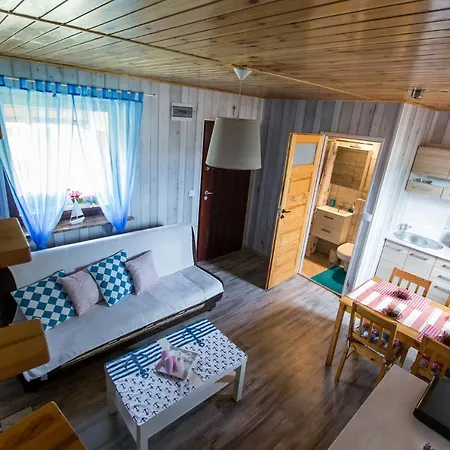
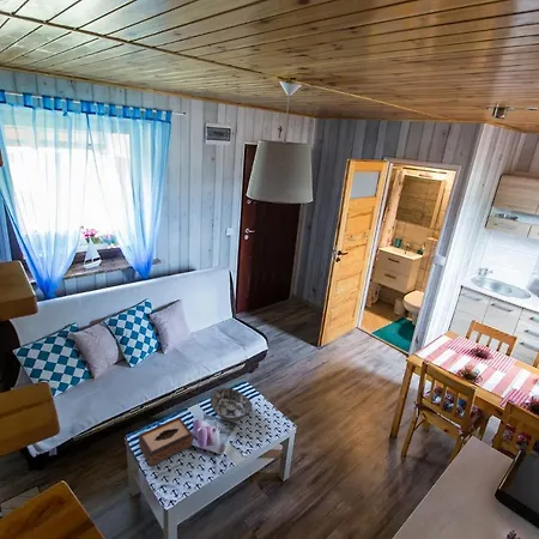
+ tissue box [138,416,194,468]
+ bowl [210,387,254,422]
